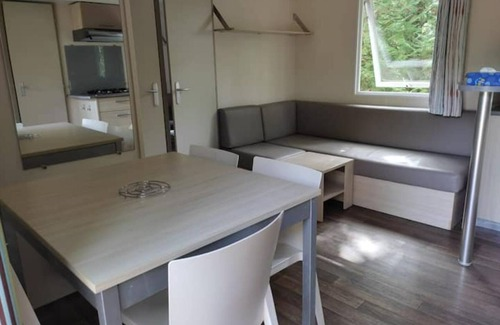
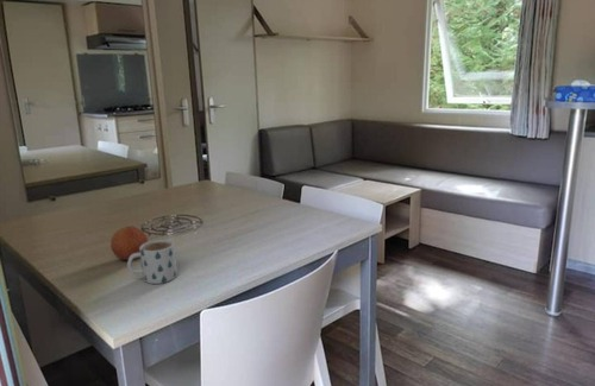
+ fruit [109,224,149,261]
+ mug [126,239,178,285]
